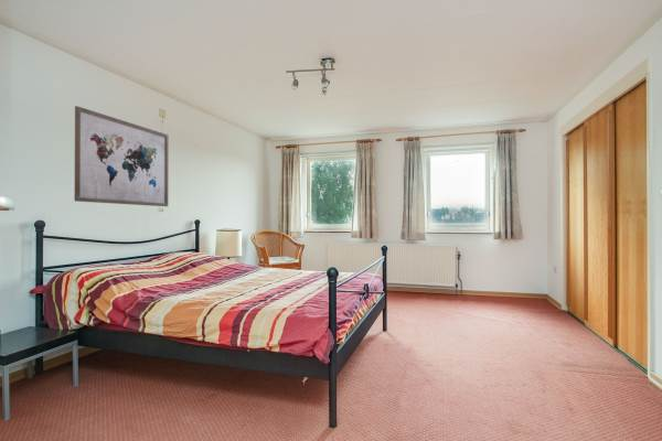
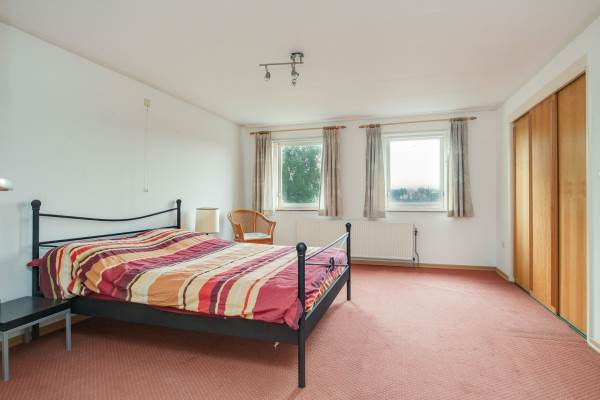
- wall art [74,105,170,207]
